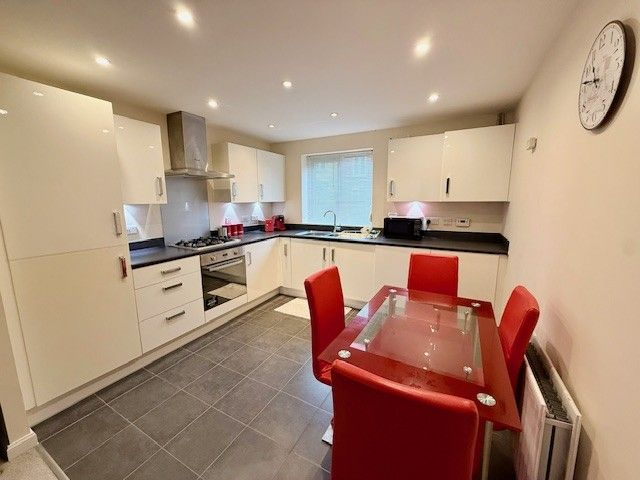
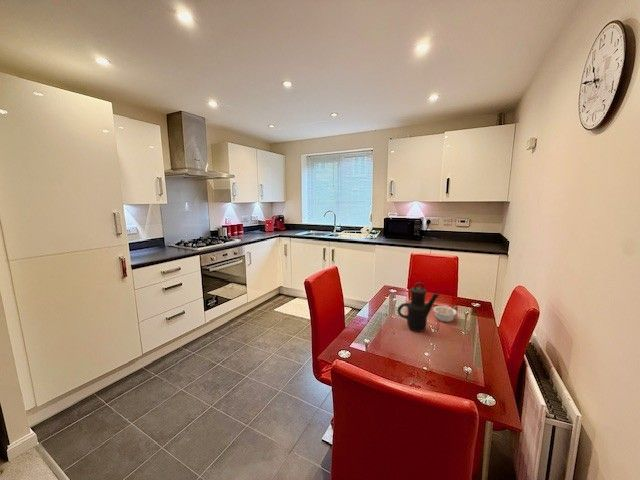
+ teapot [396,281,441,333]
+ legume [432,305,458,323]
